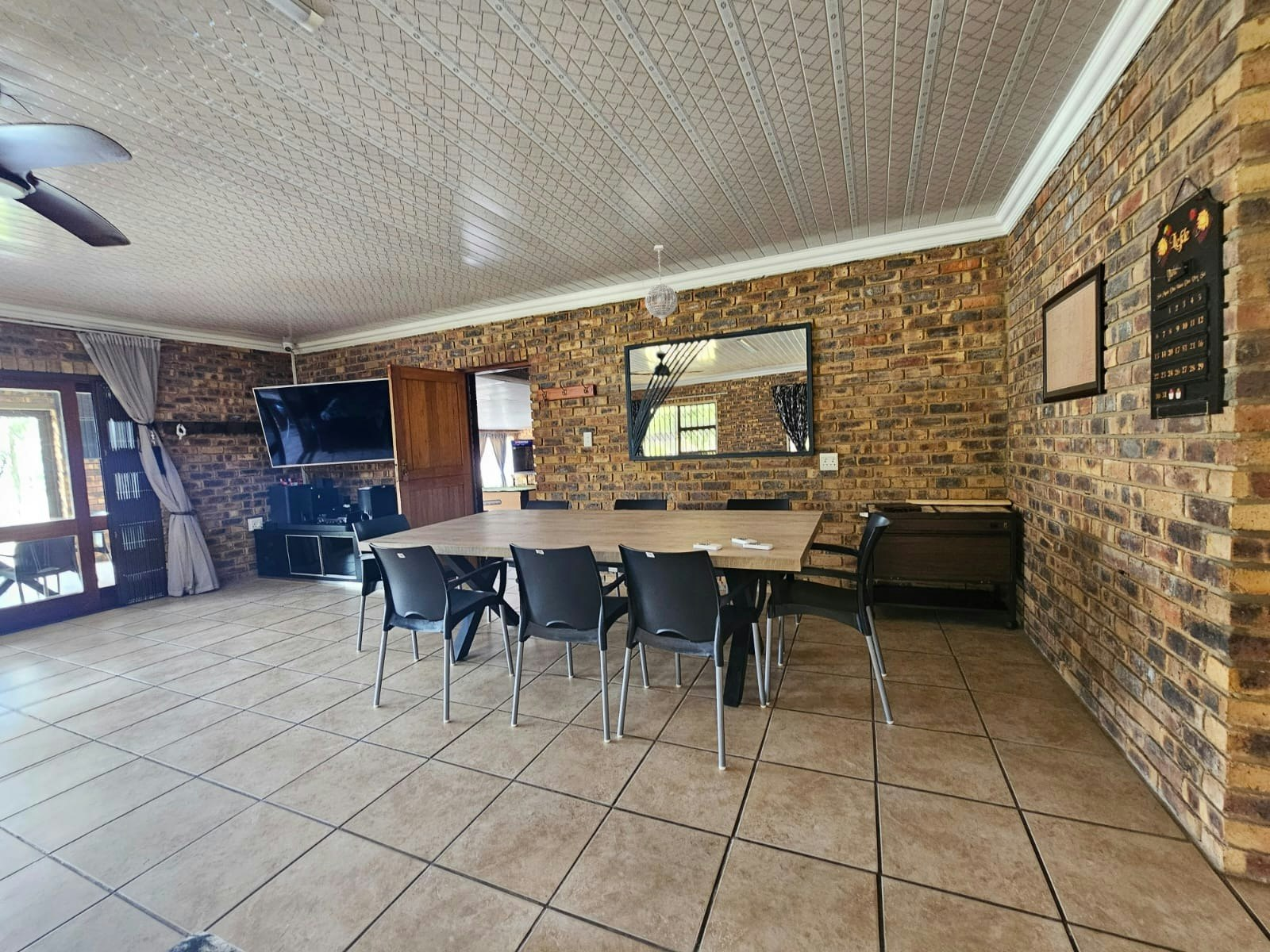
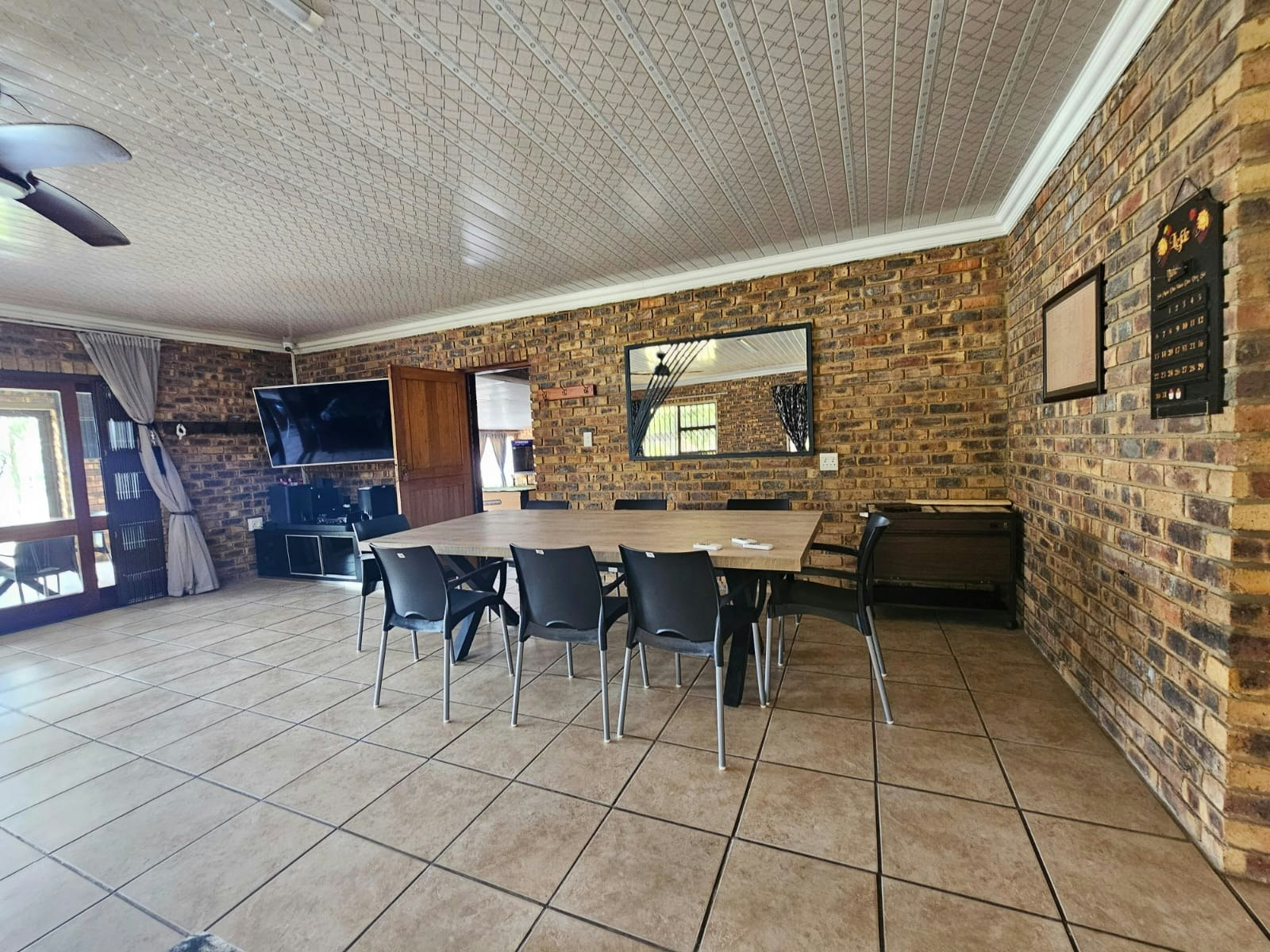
- pendant light [644,244,678,323]
